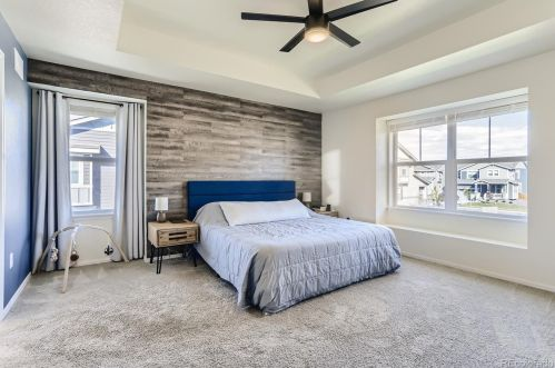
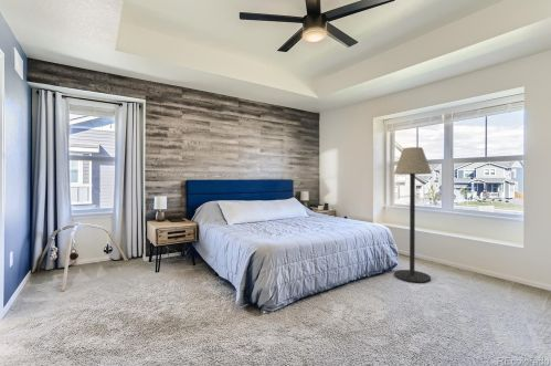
+ floor lamp [393,146,433,284]
